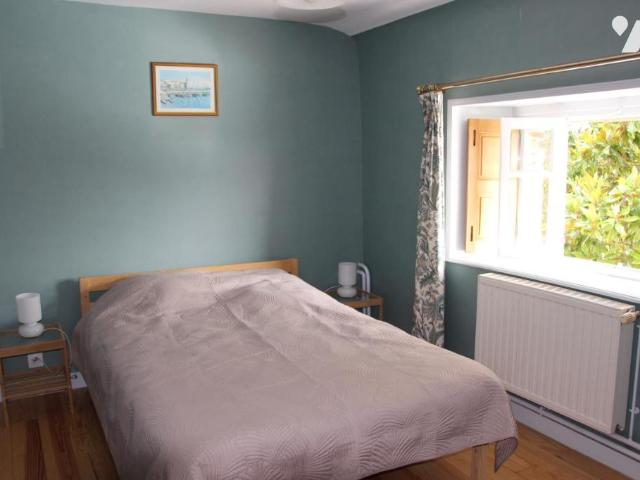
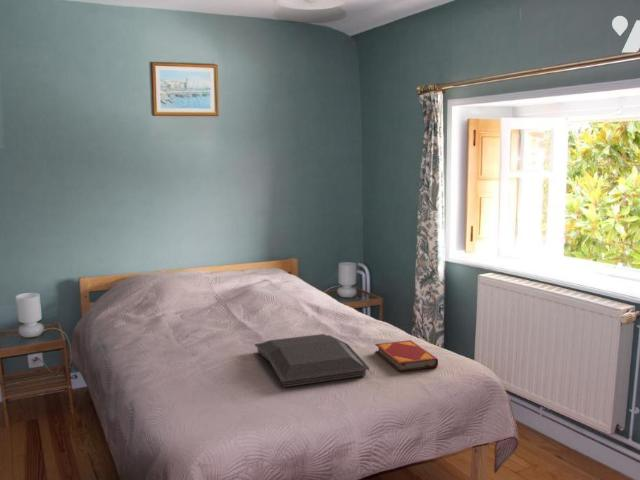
+ serving tray [254,333,370,388]
+ hardback book [375,339,439,373]
